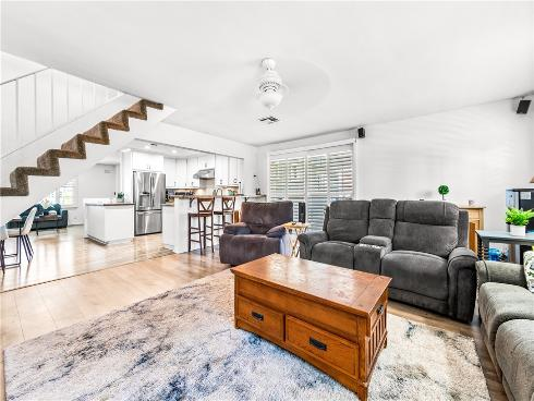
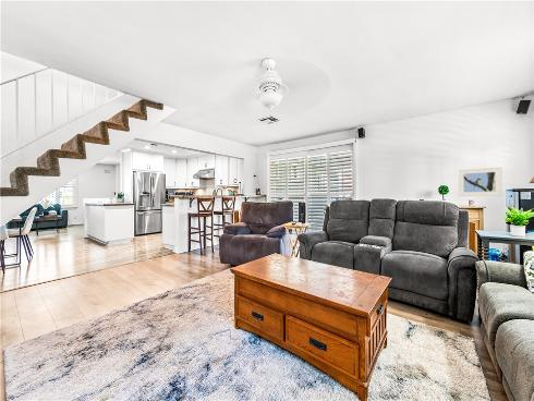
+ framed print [457,166,503,197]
